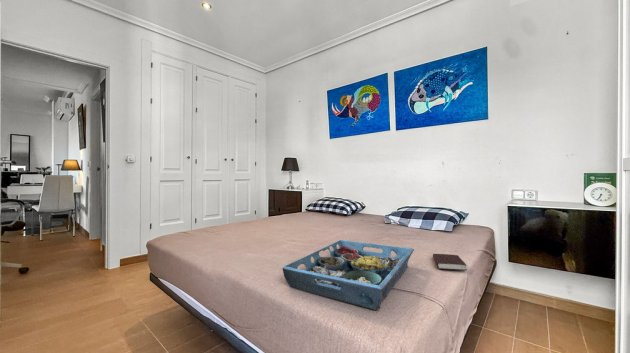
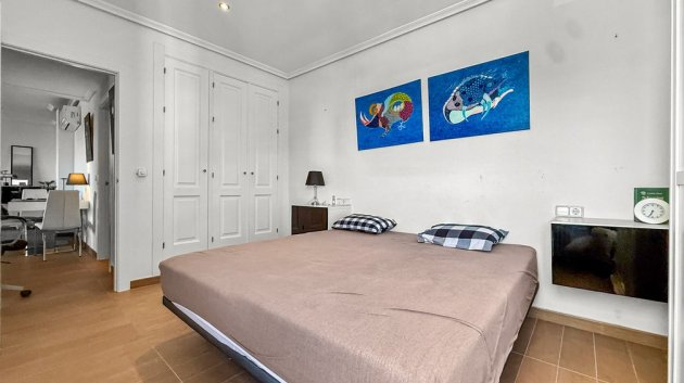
- serving tray [281,239,415,311]
- book [432,253,468,271]
